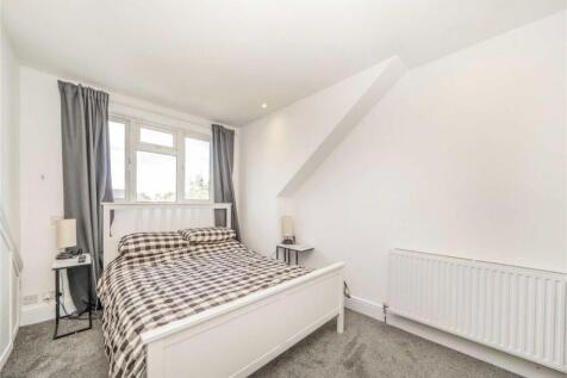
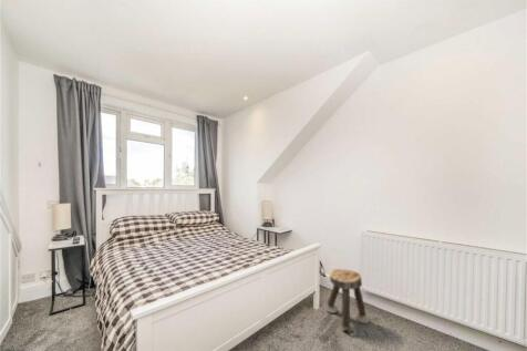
+ stool [326,268,371,338]
